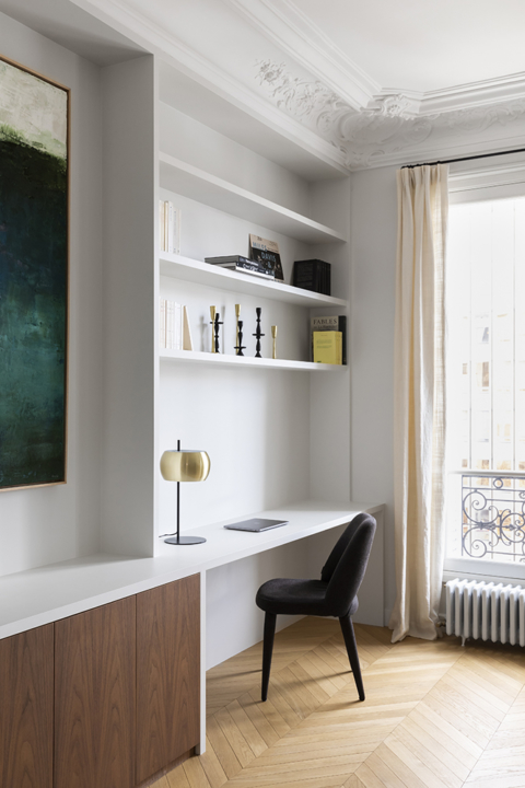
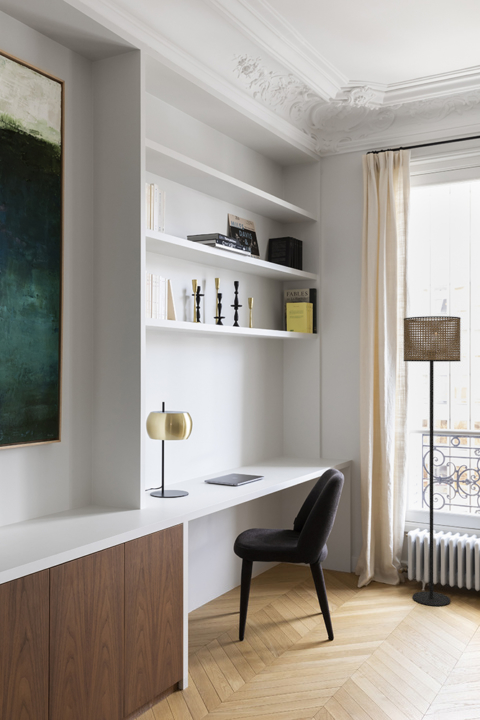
+ floor lamp [403,315,462,607]
